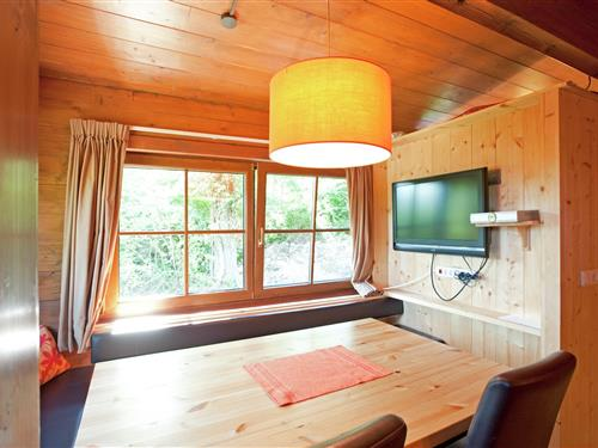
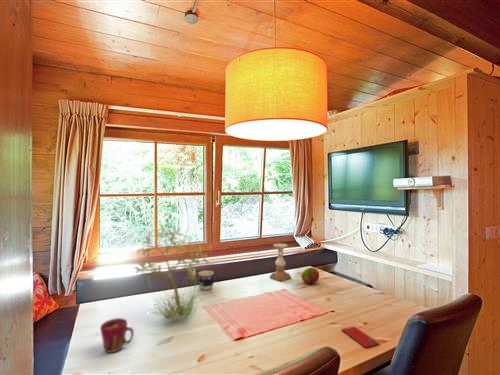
+ cup [99,317,135,354]
+ cup [198,270,219,291]
+ fruit [300,267,320,285]
+ plant [133,224,209,324]
+ candle holder [269,242,292,282]
+ smartphone [341,326,380,349]
